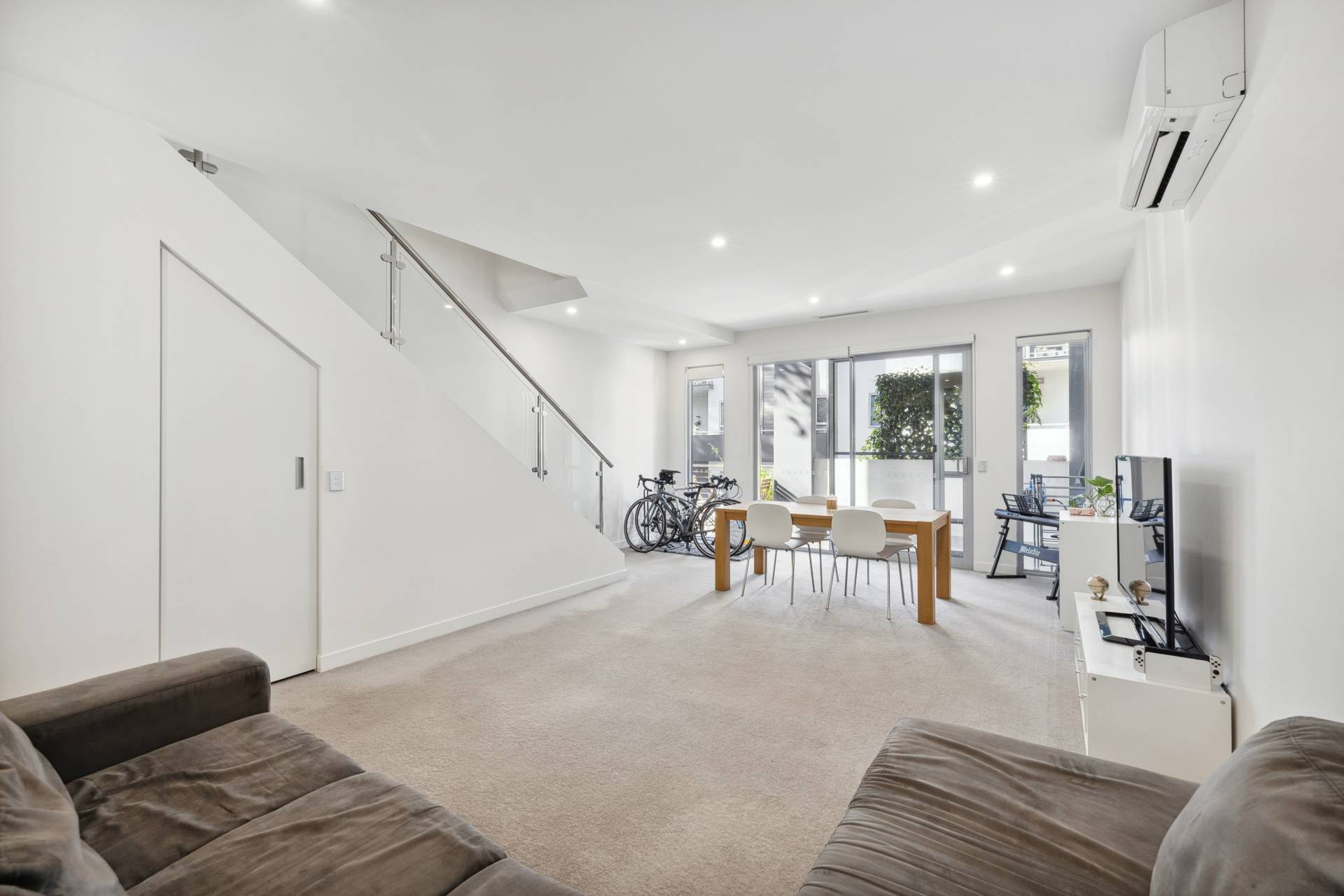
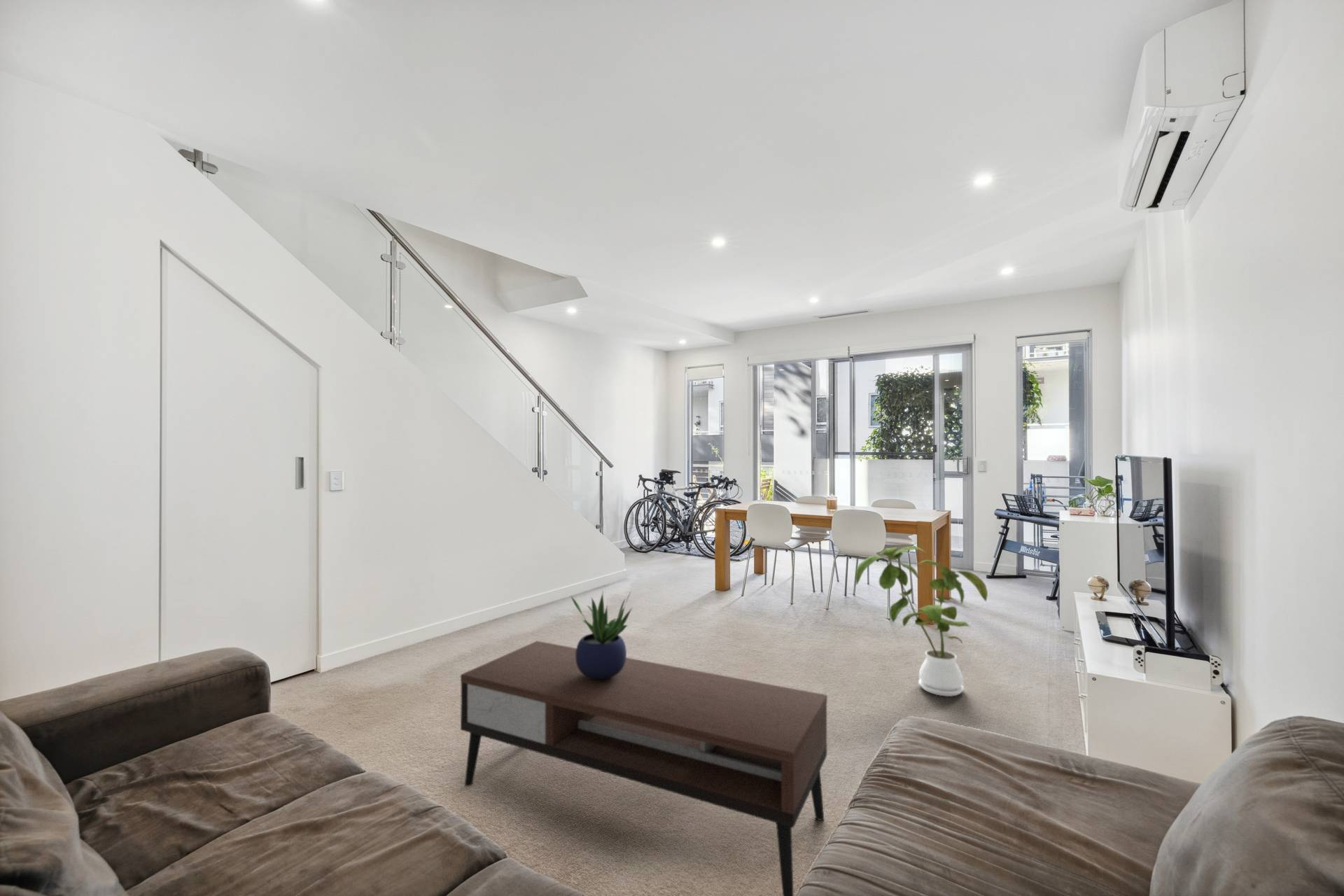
+ house plant [855,545,988,697]
+ coffee table [460,640,828,896]
+ potted plant [570,587,633,680]
